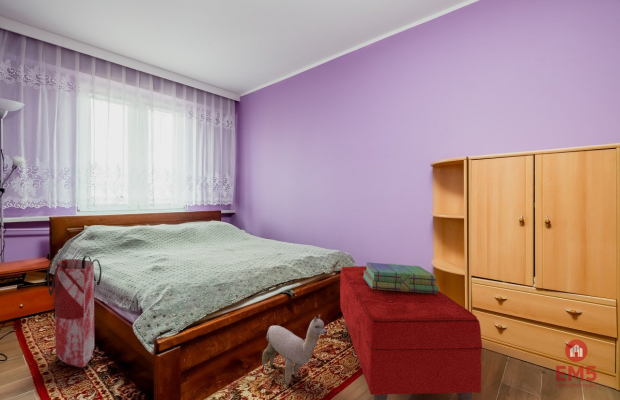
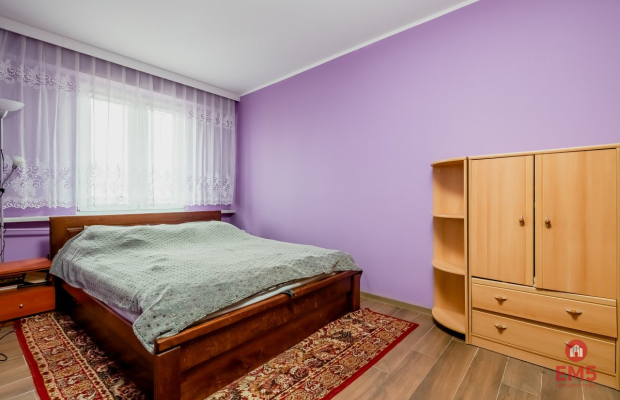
- stack of books [363,261,439,294]
- plush toy [261,313,328,386]
- bench [339,265,483,400]
- bag [46,254,102,368]
